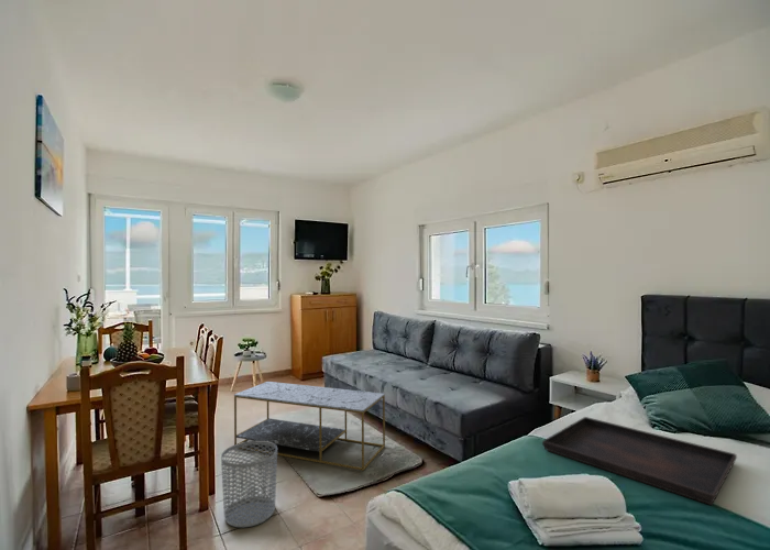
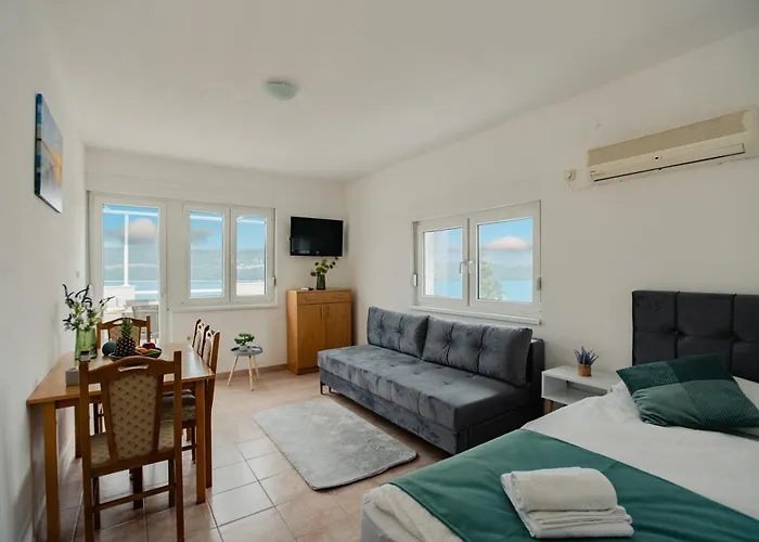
- coffee table [233,381,386,472]
- waste bin [220,440,278,528]
- serving tray [541,416,738,506]
